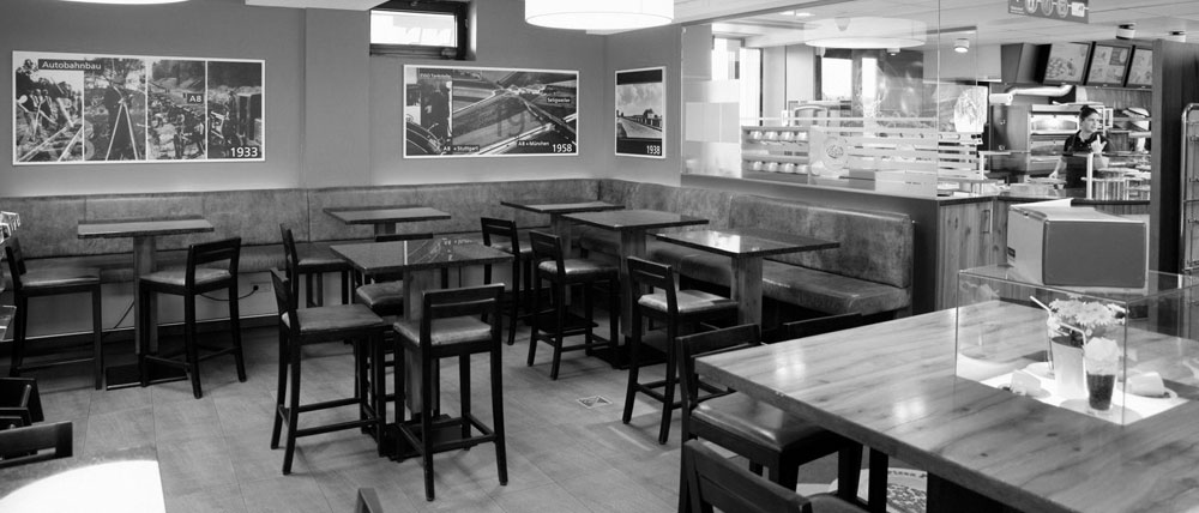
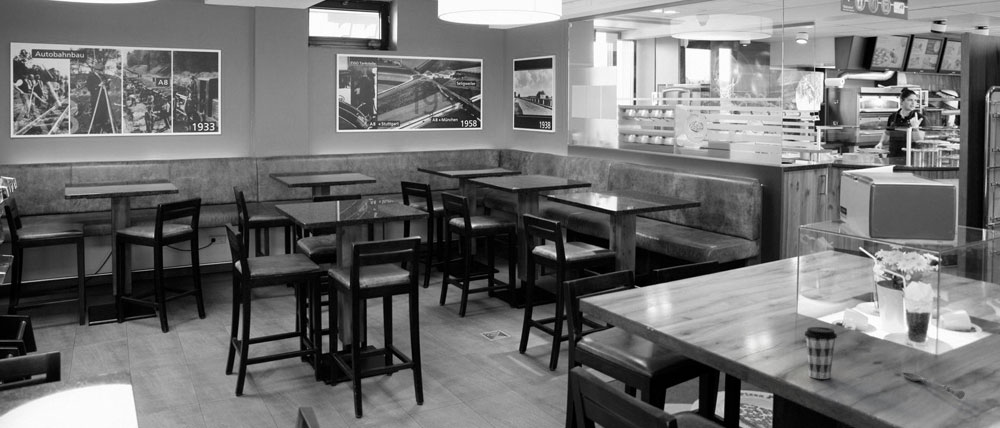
+ soupspoon [901,372,966,400]
+ coffee cup [803,326,838,380]
